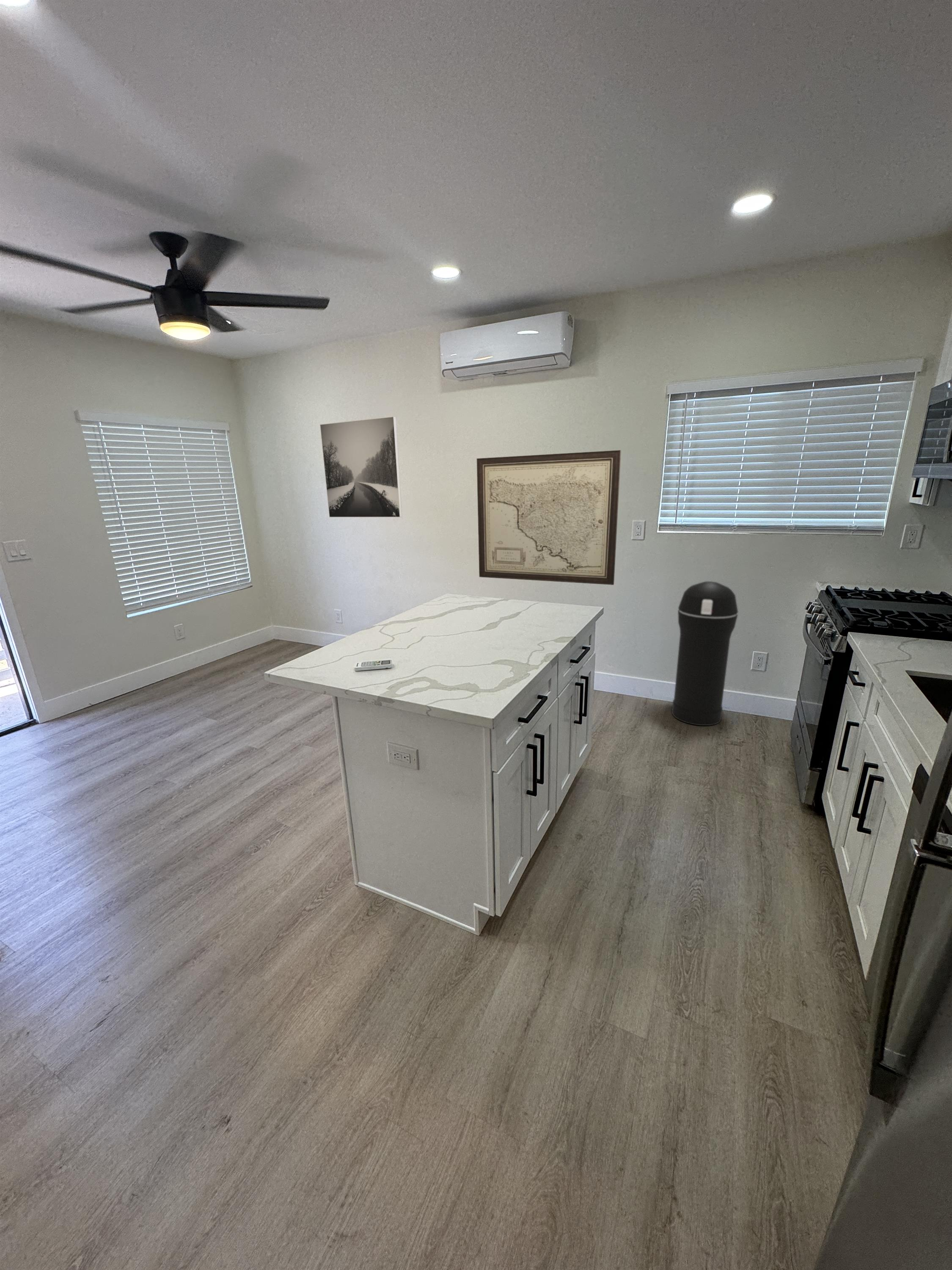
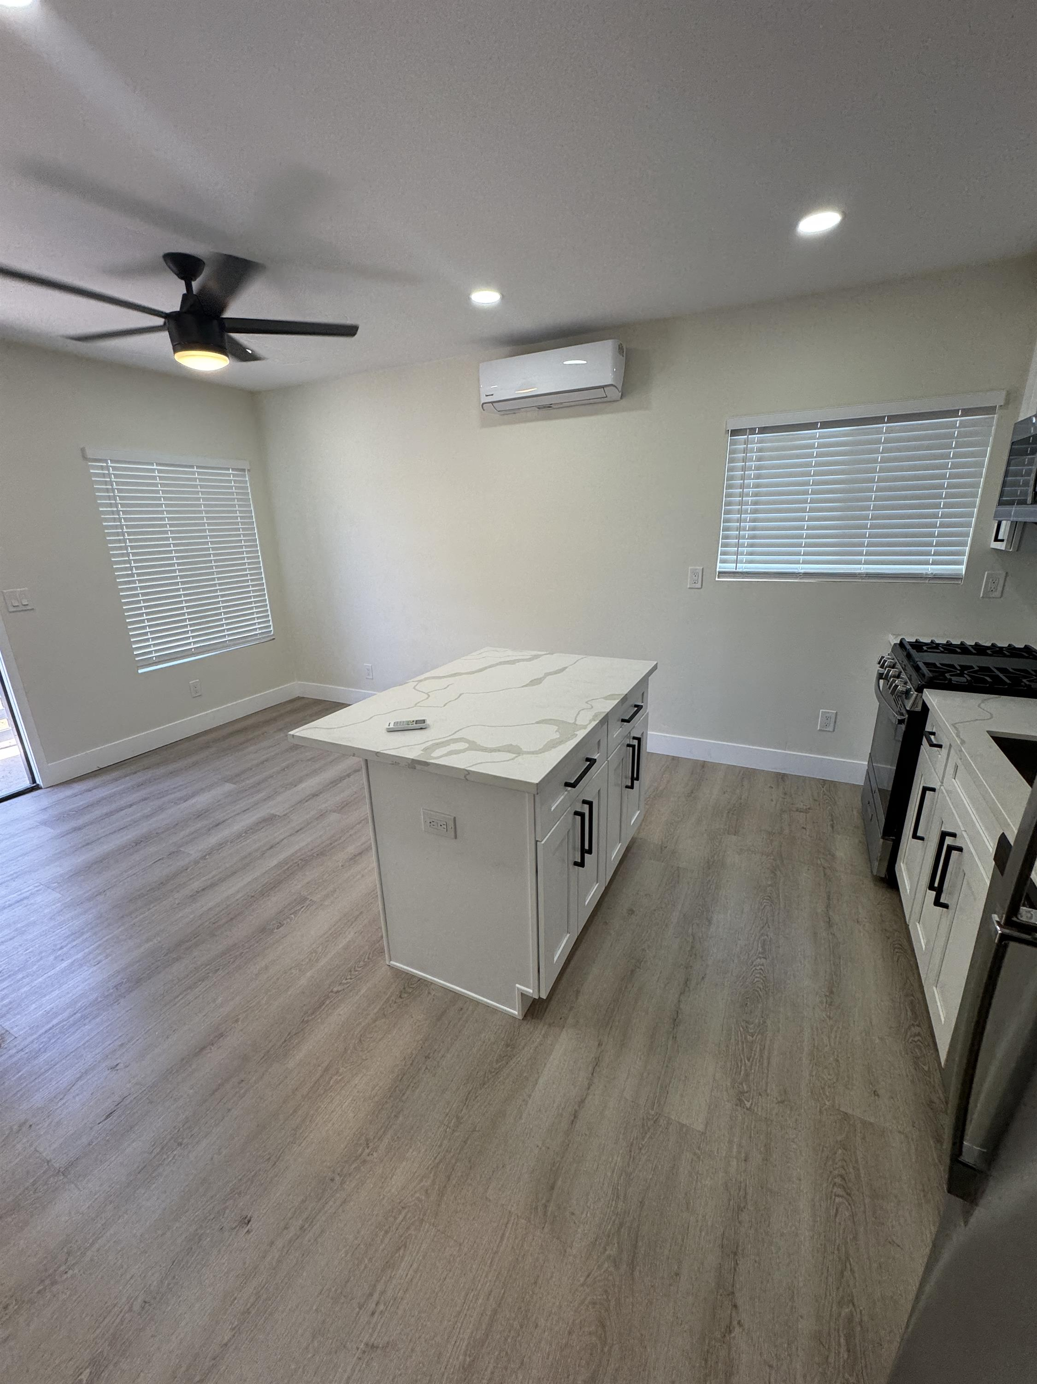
- wall art [476,450,622,585]
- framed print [319,416,402,518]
- trash can [671,581,739,726]
